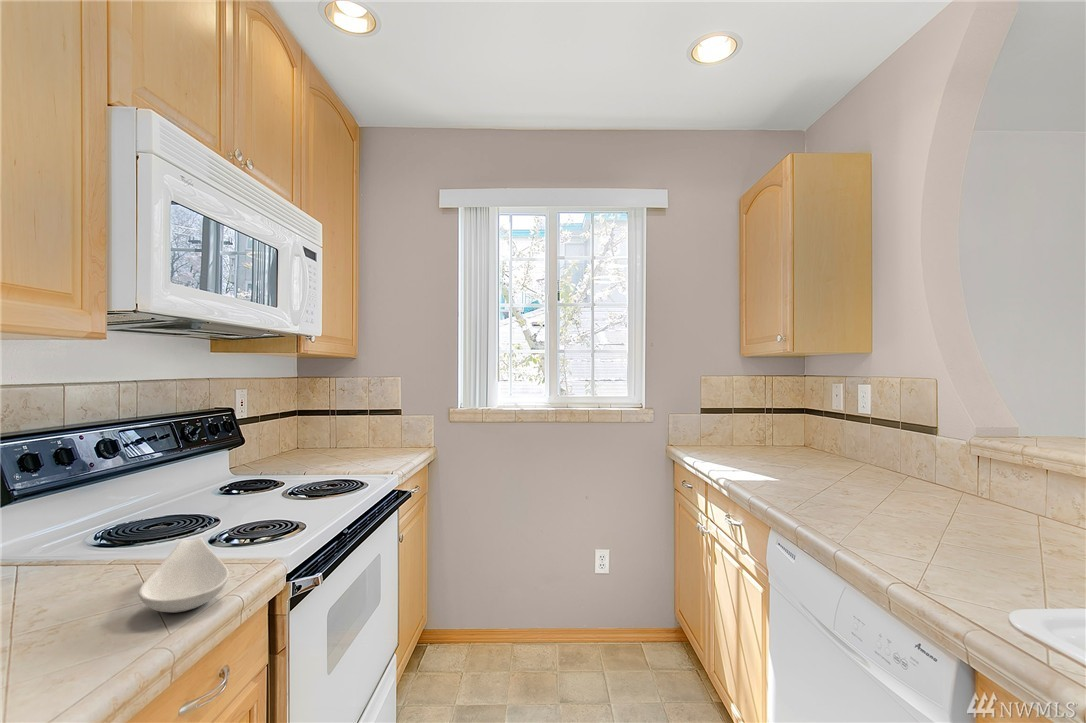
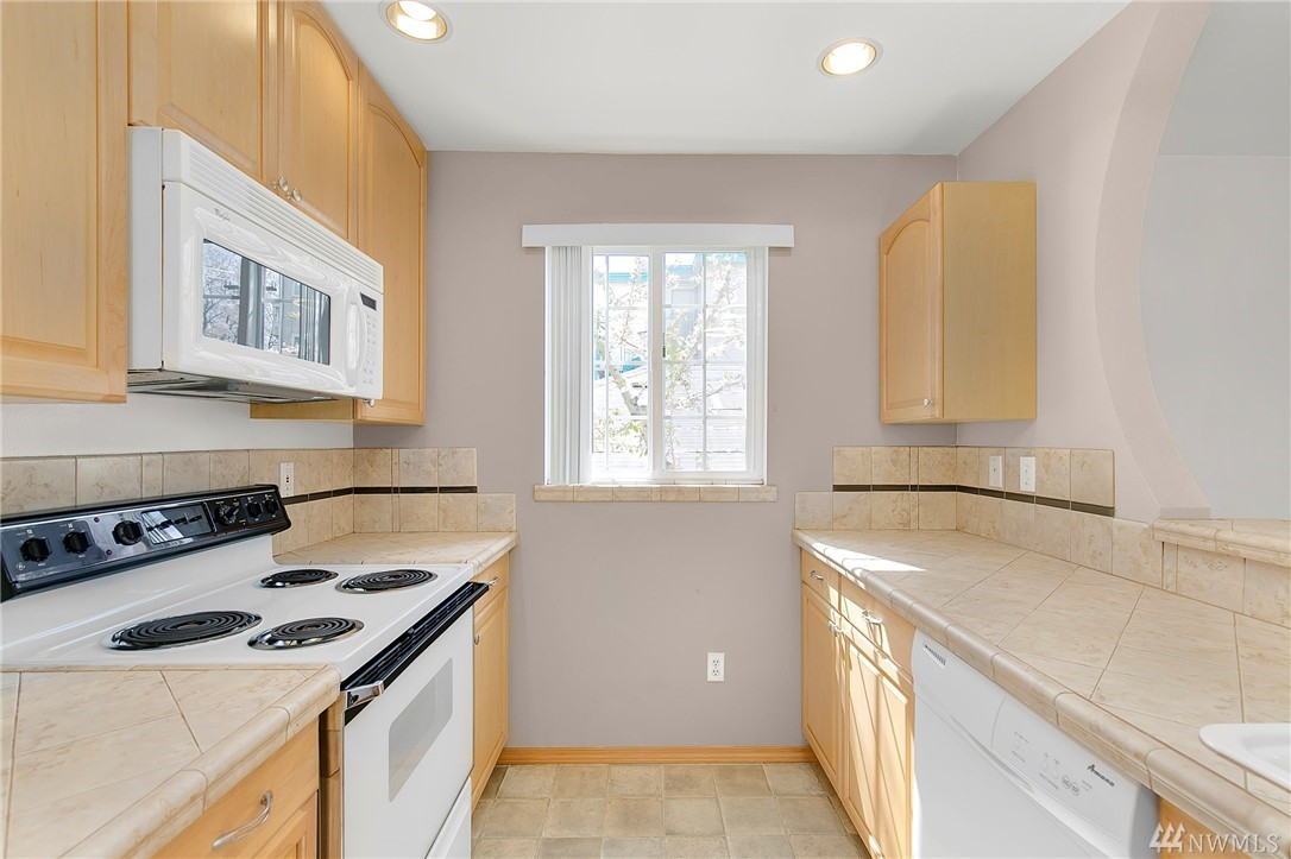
- spoon rest [137,536,230,614]
